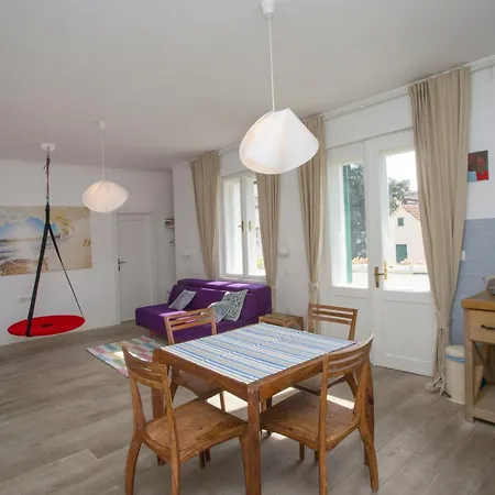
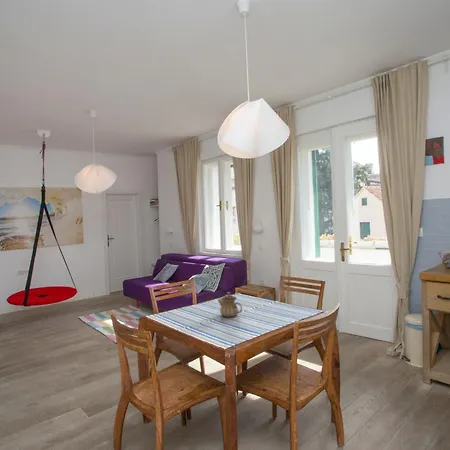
+ teapot [217,291,243,318]
